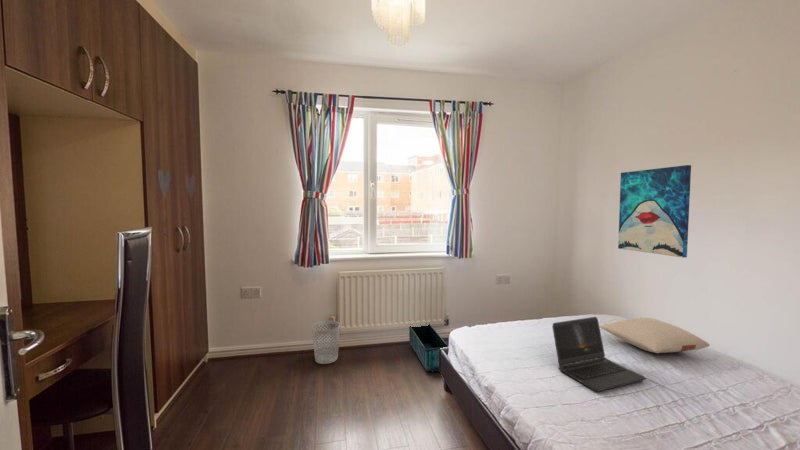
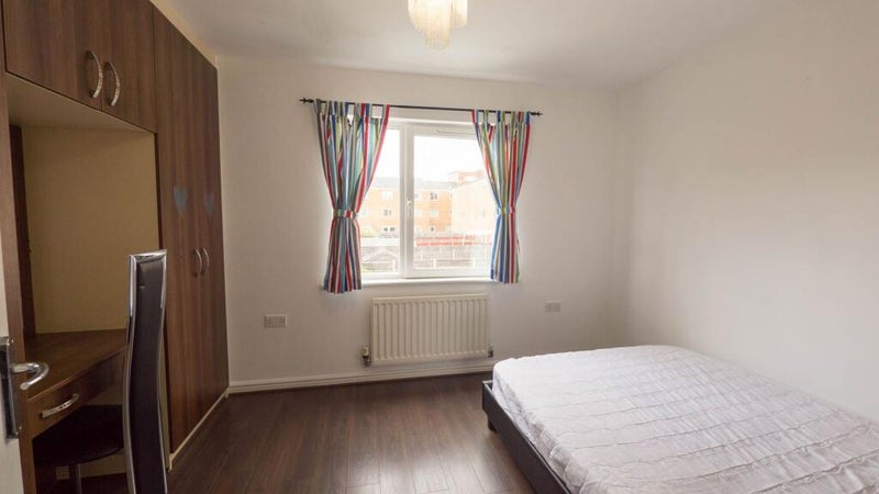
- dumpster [408,323,449,373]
- laptop computer [551,316,646,393]
- wastebasket [311,319,341,365]
- wall art [617,164,692,259]
- pillow [599,317,711,354]
